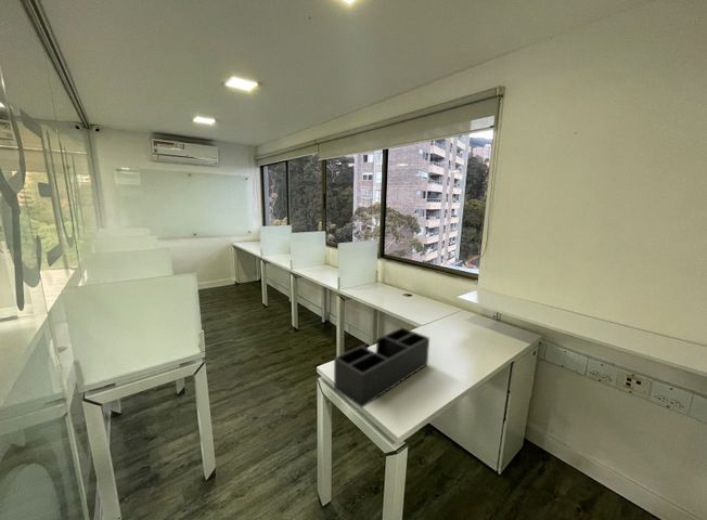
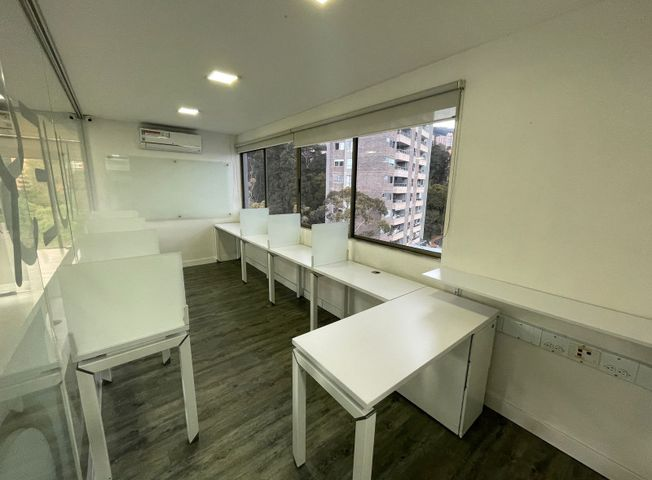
- desk organizer [333,326,430,410]
